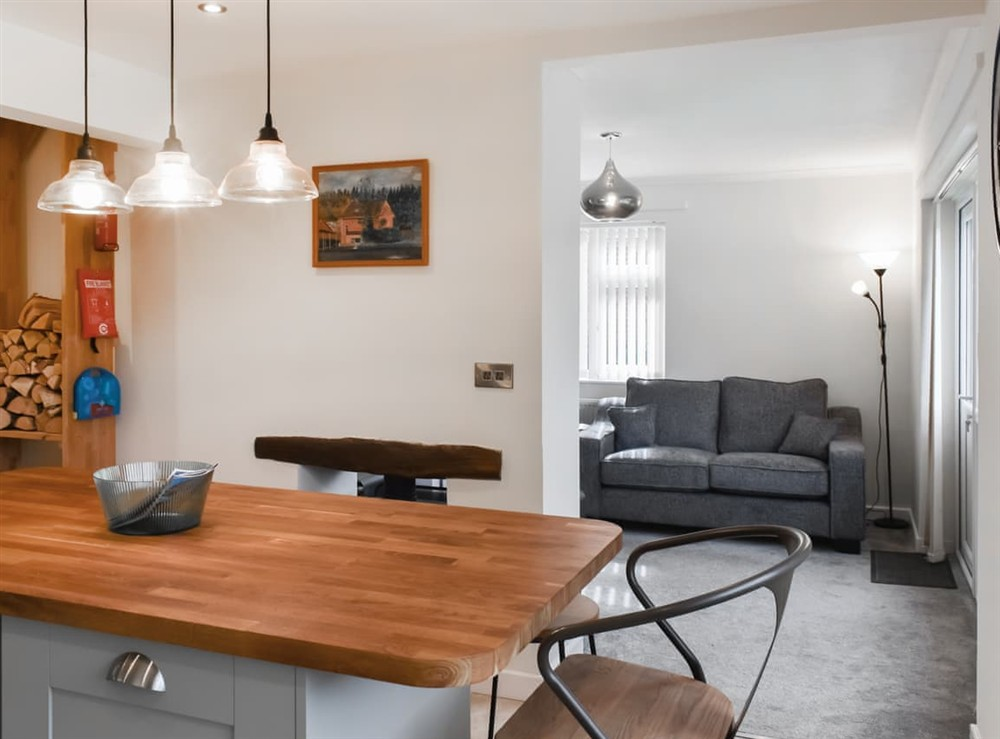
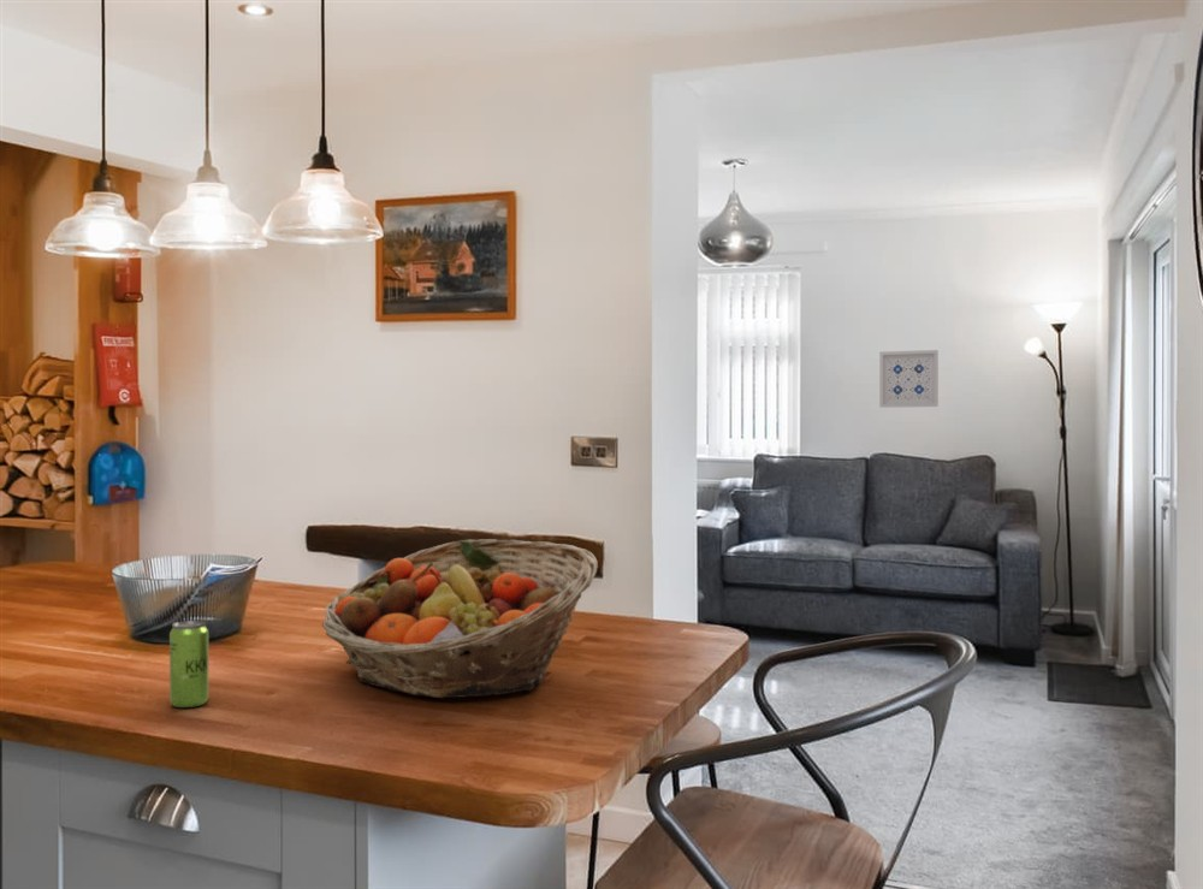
+ fruit basket [321,538,599,699]
+ beverage can [168,620,209,709]
+ wall art [878,349,940,409]
